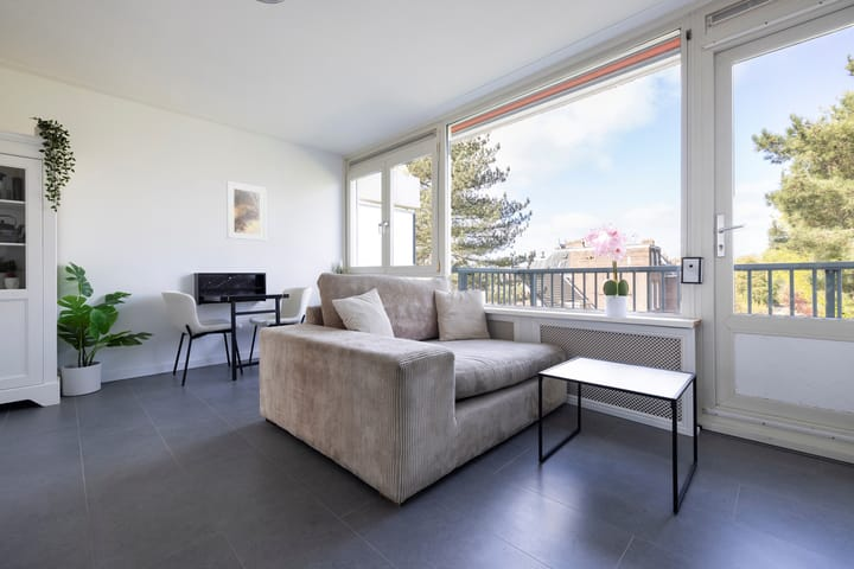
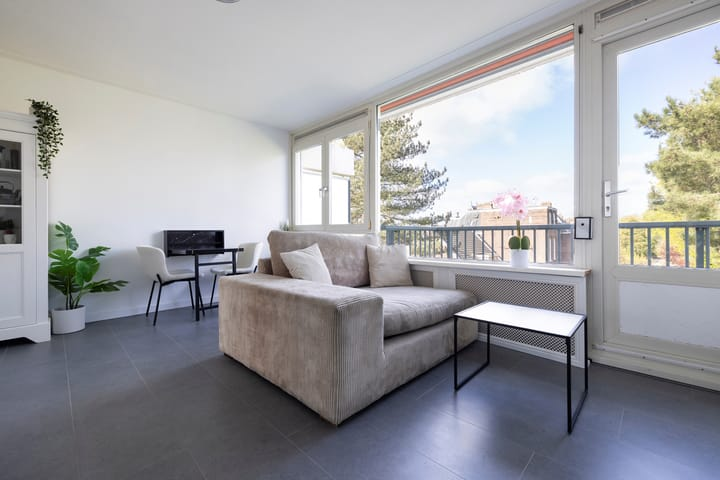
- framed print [225,180,267,242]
